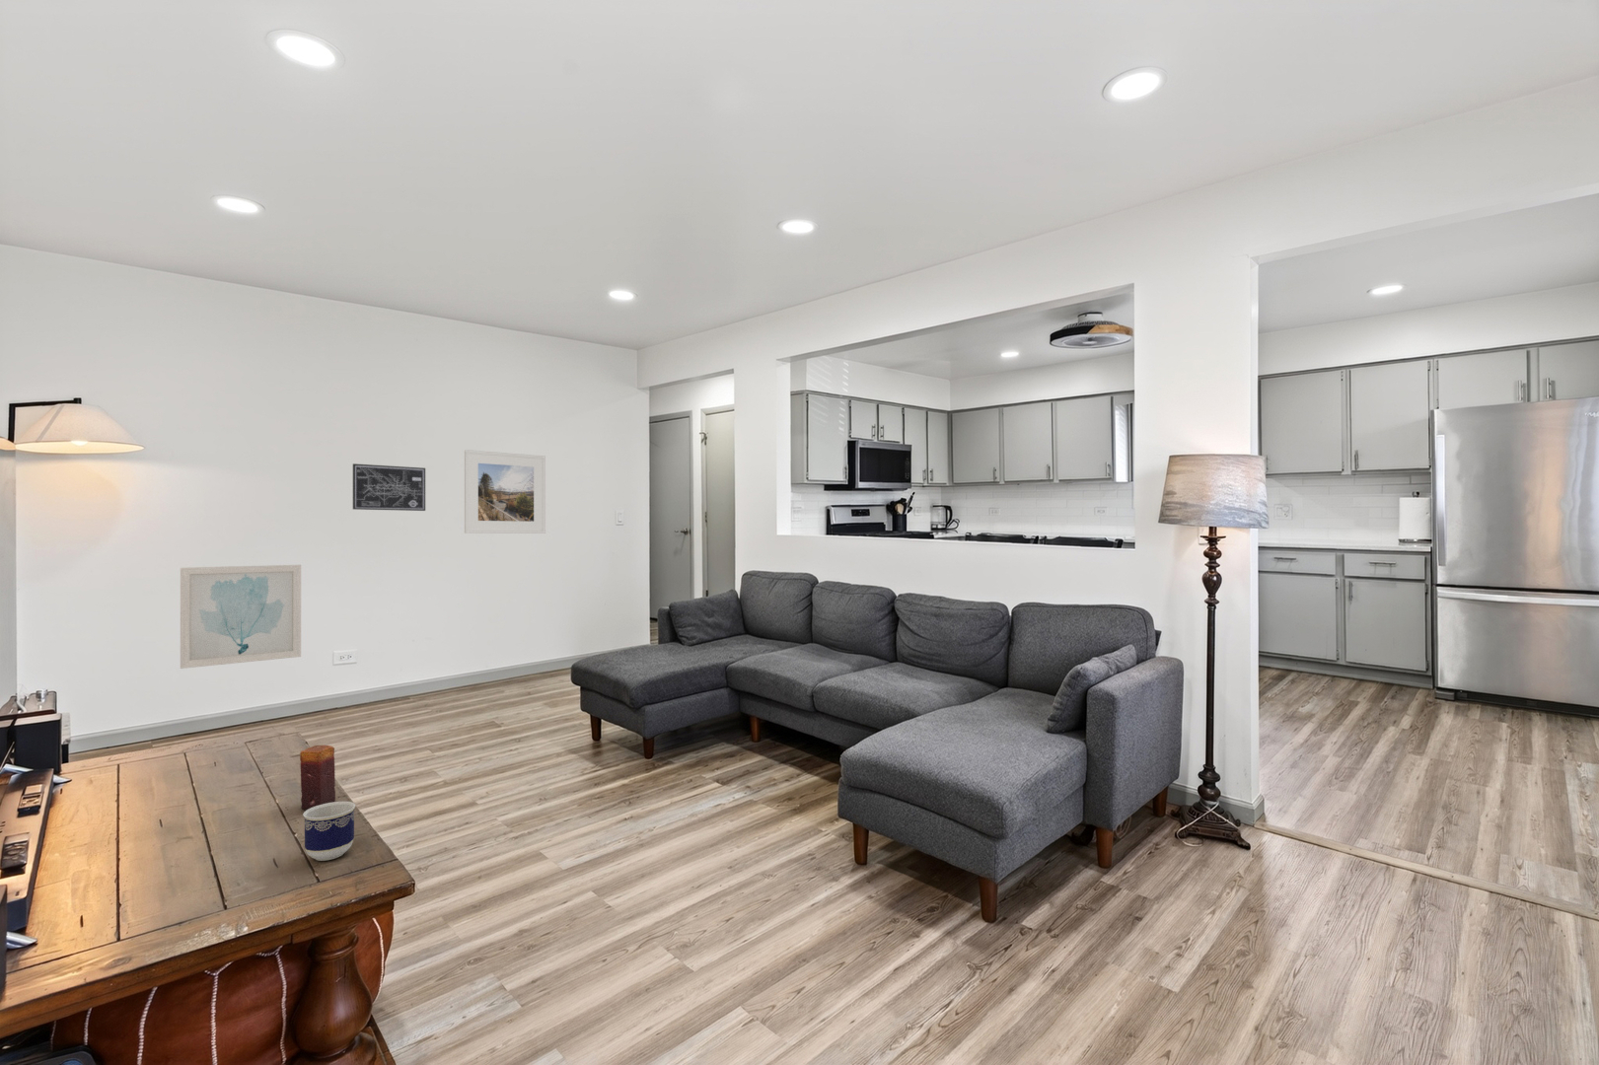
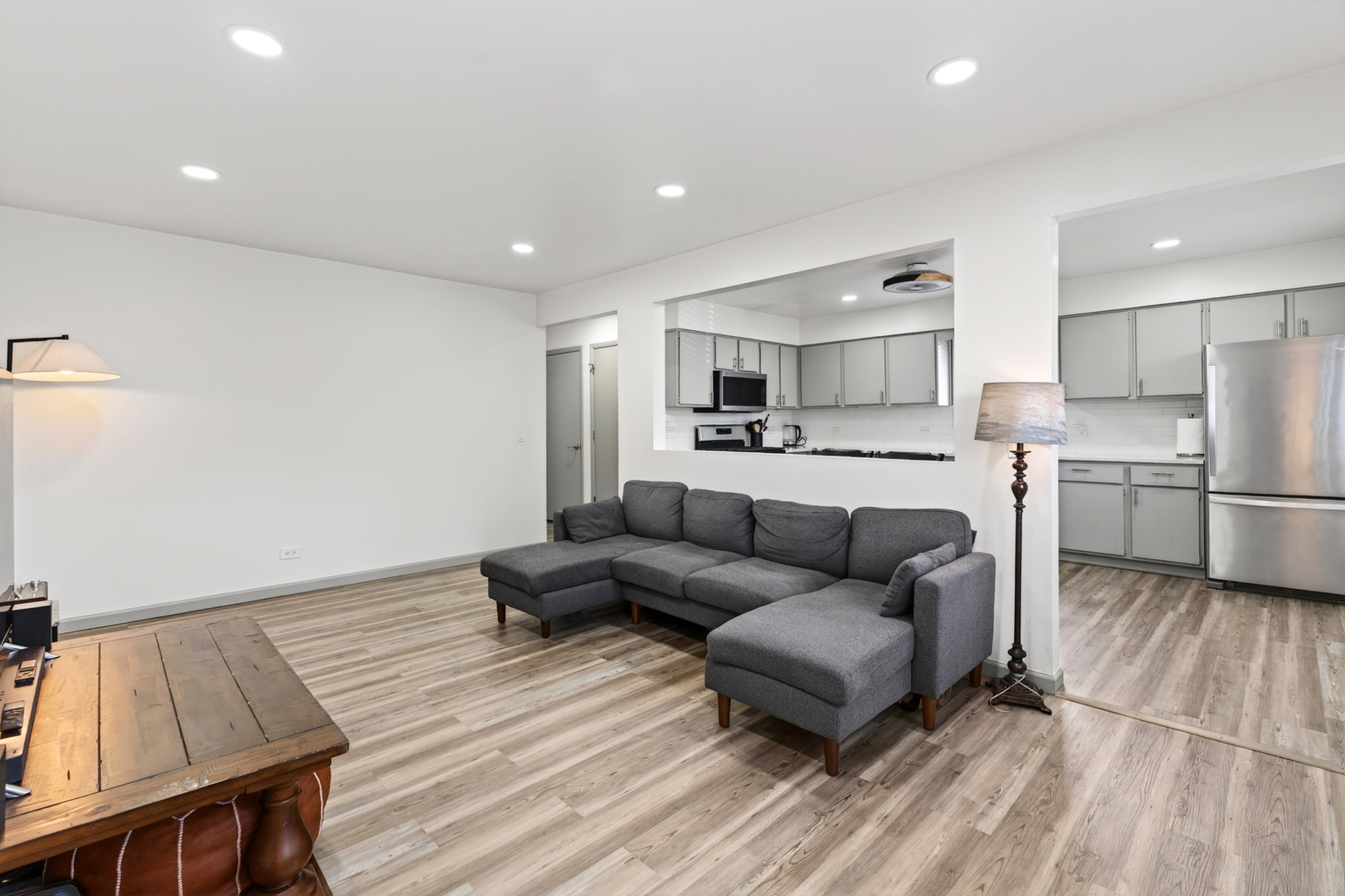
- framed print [464,448,547,535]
- wall art [352,462,426,512]
- candle [298,744,336,811]
- cup [302,801,357,862]
- wall art [180,565,302,669]
